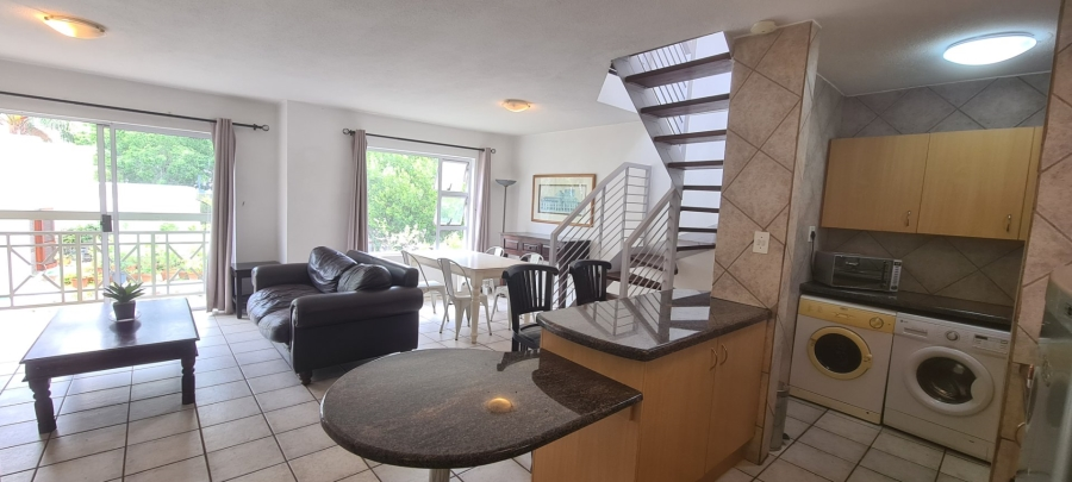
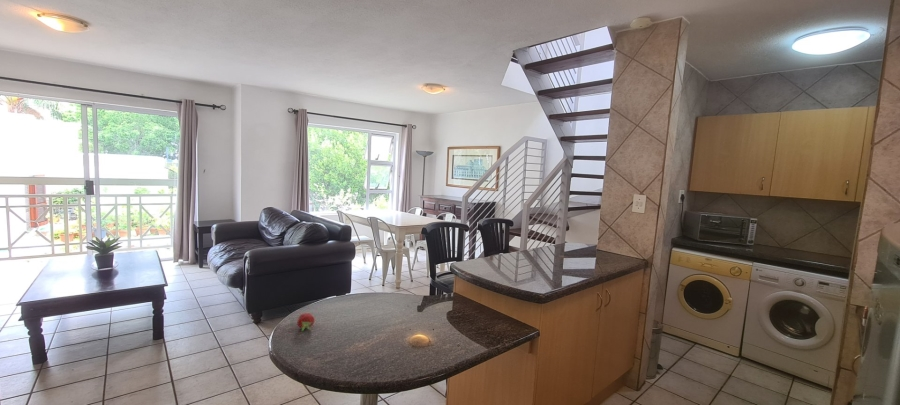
+ fruit [296,312,316,332]
